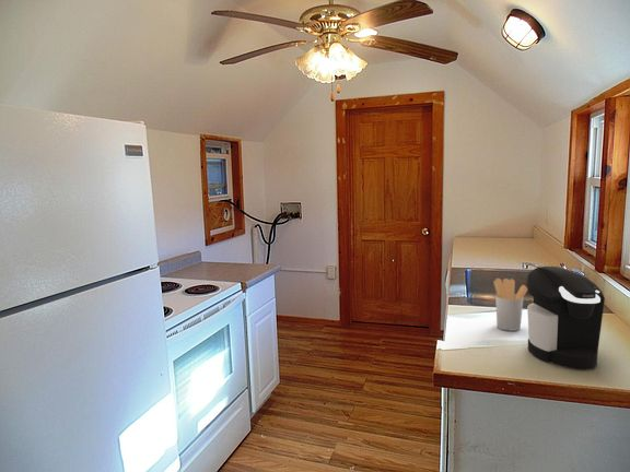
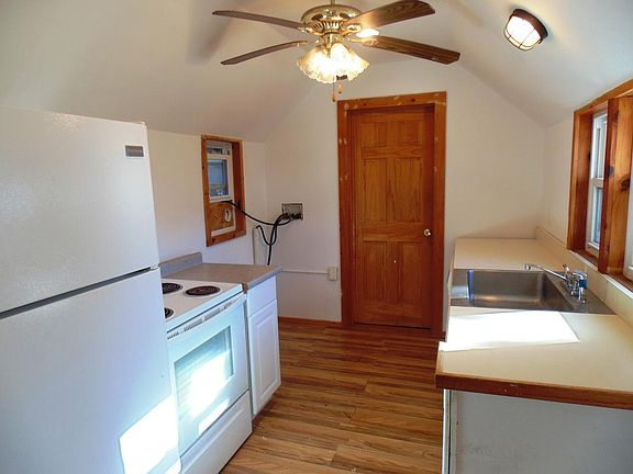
- coffee maker [525,266,606,370]
- utensil holder [493,278,528,332]
